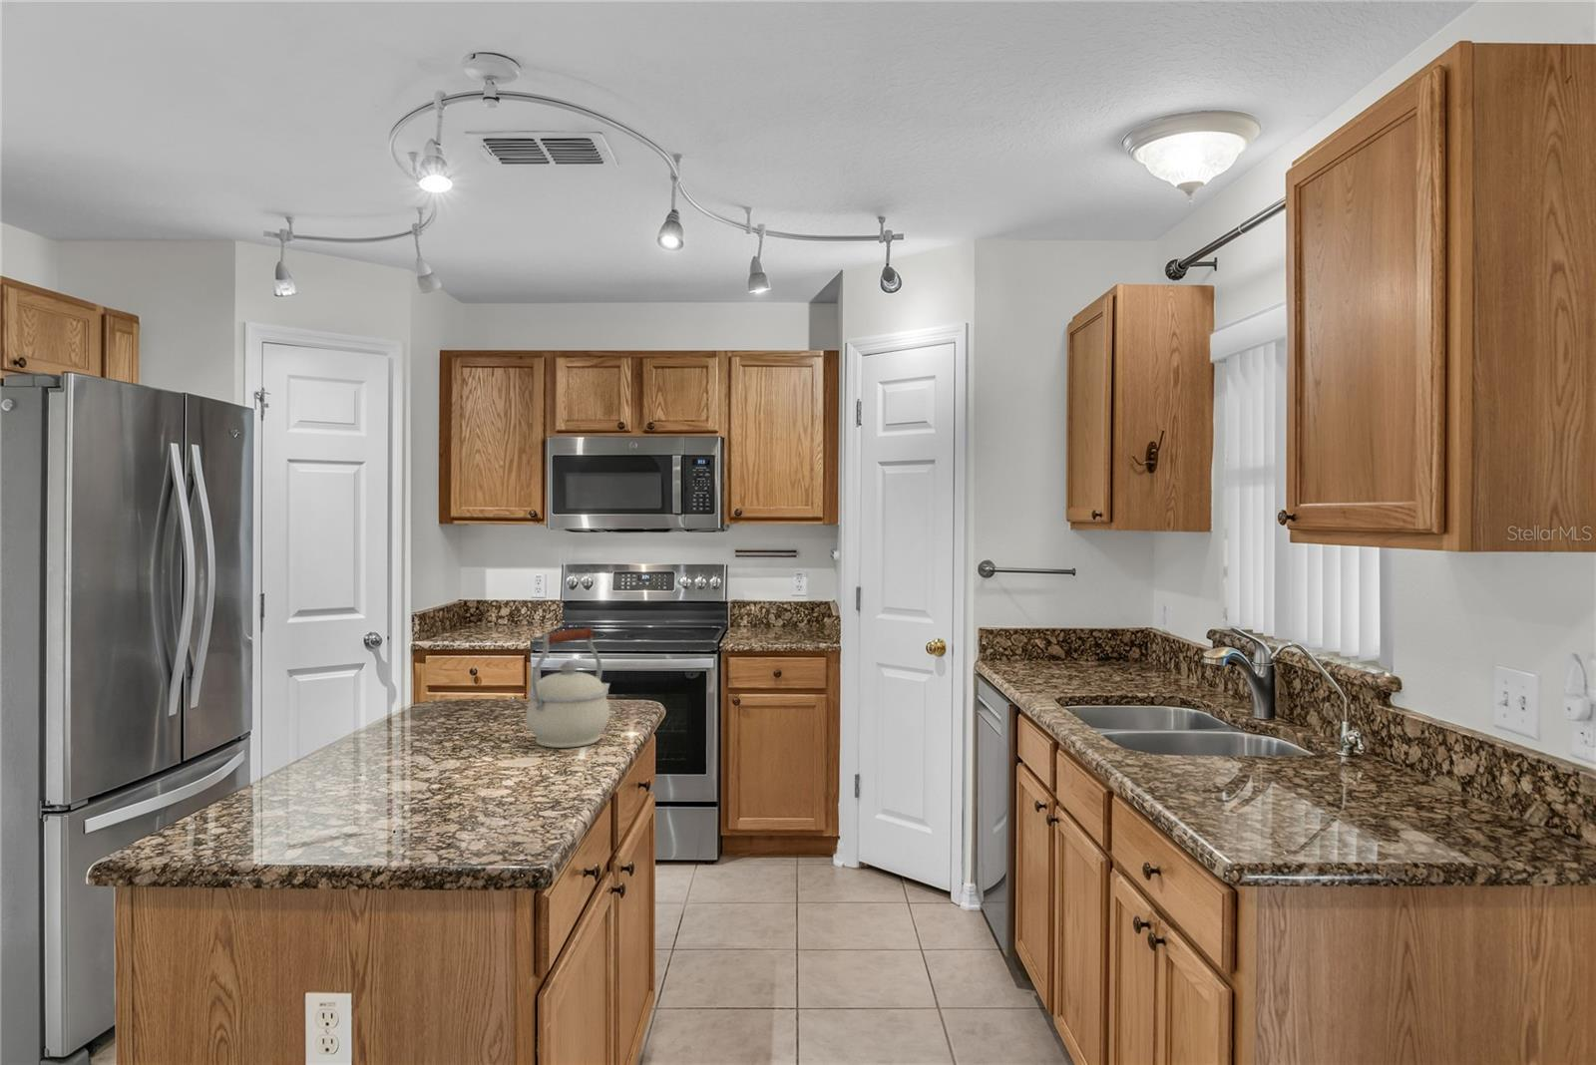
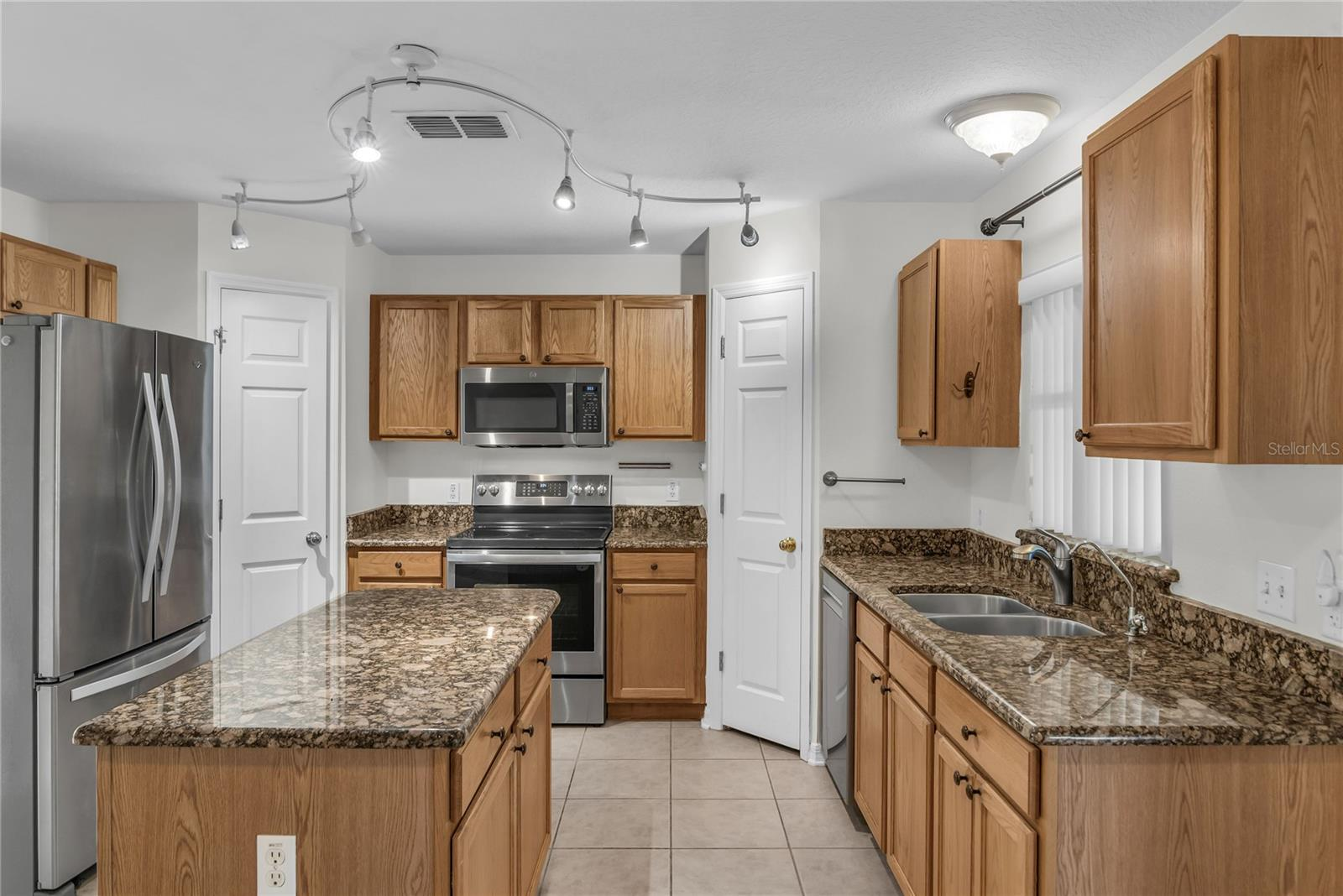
- kettle [525,626,612,749]
